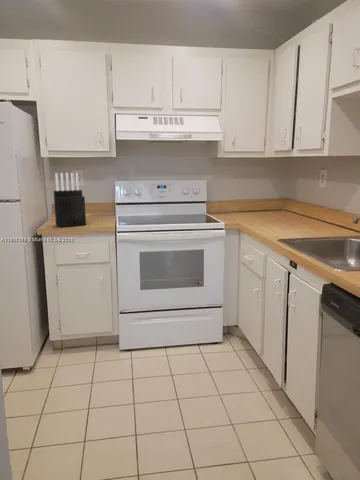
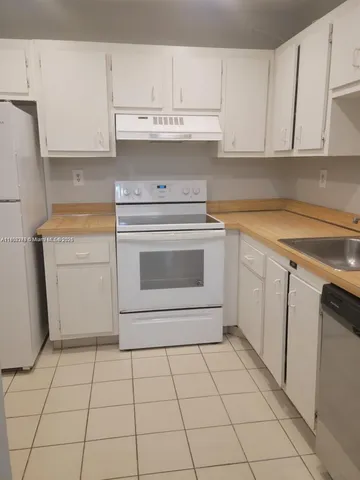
- knife block [53,172,87,228]
